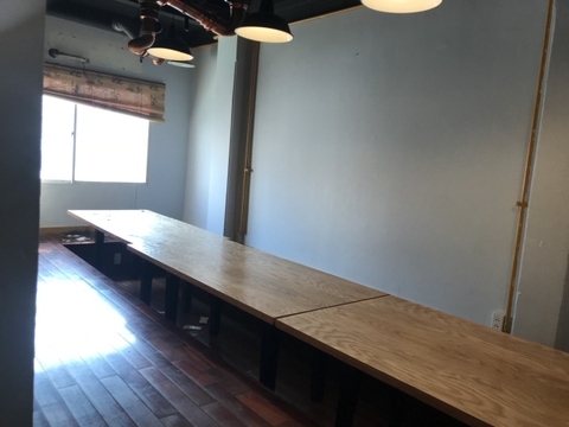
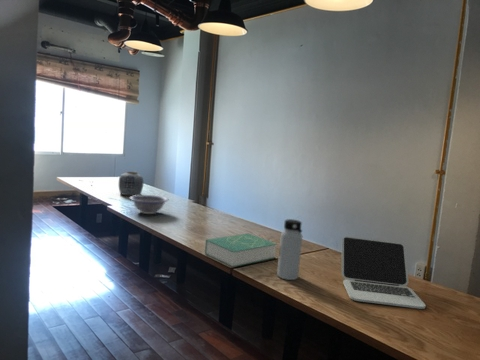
+ vase [118,170,144,196]
+ book [204,233,278,268]
+ decorative bowl [129,194,169,215]
+ water bottle [276,218,303,281]
+ laptop [341,236,427,310]
